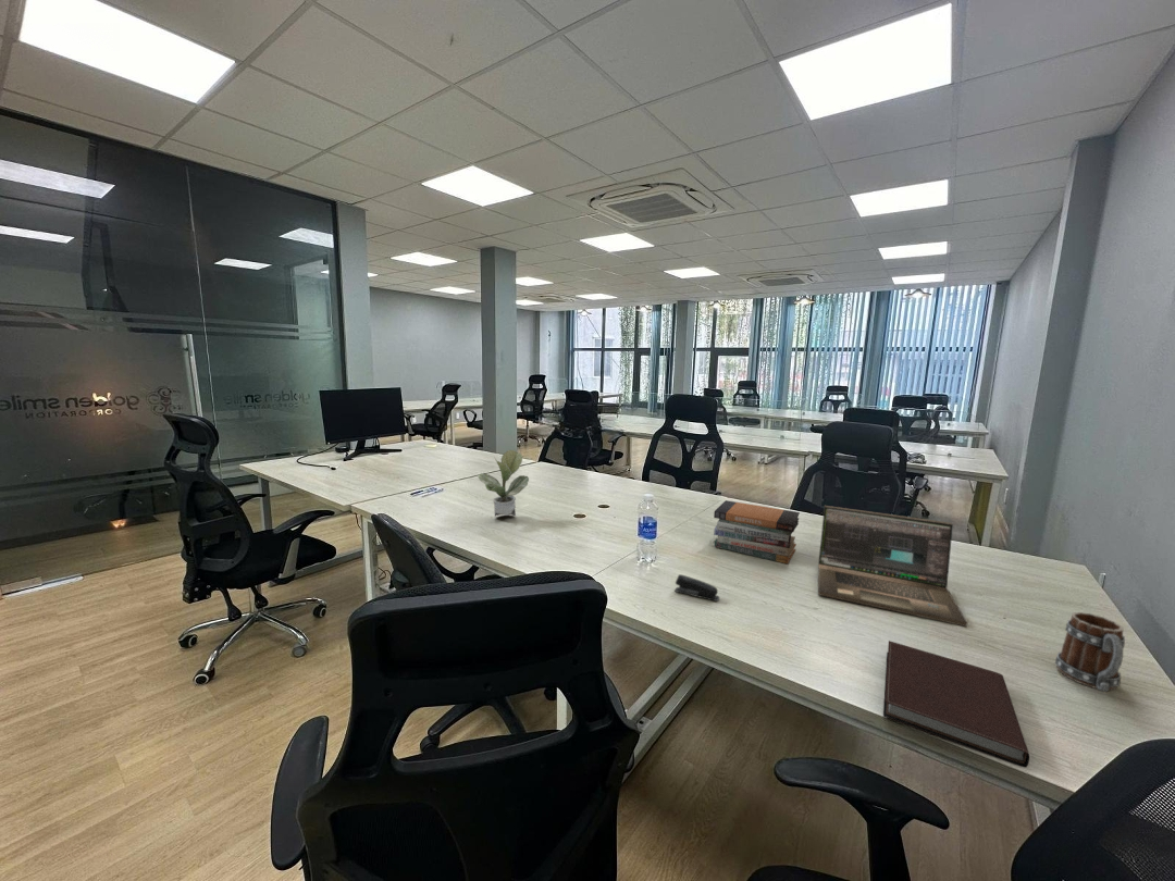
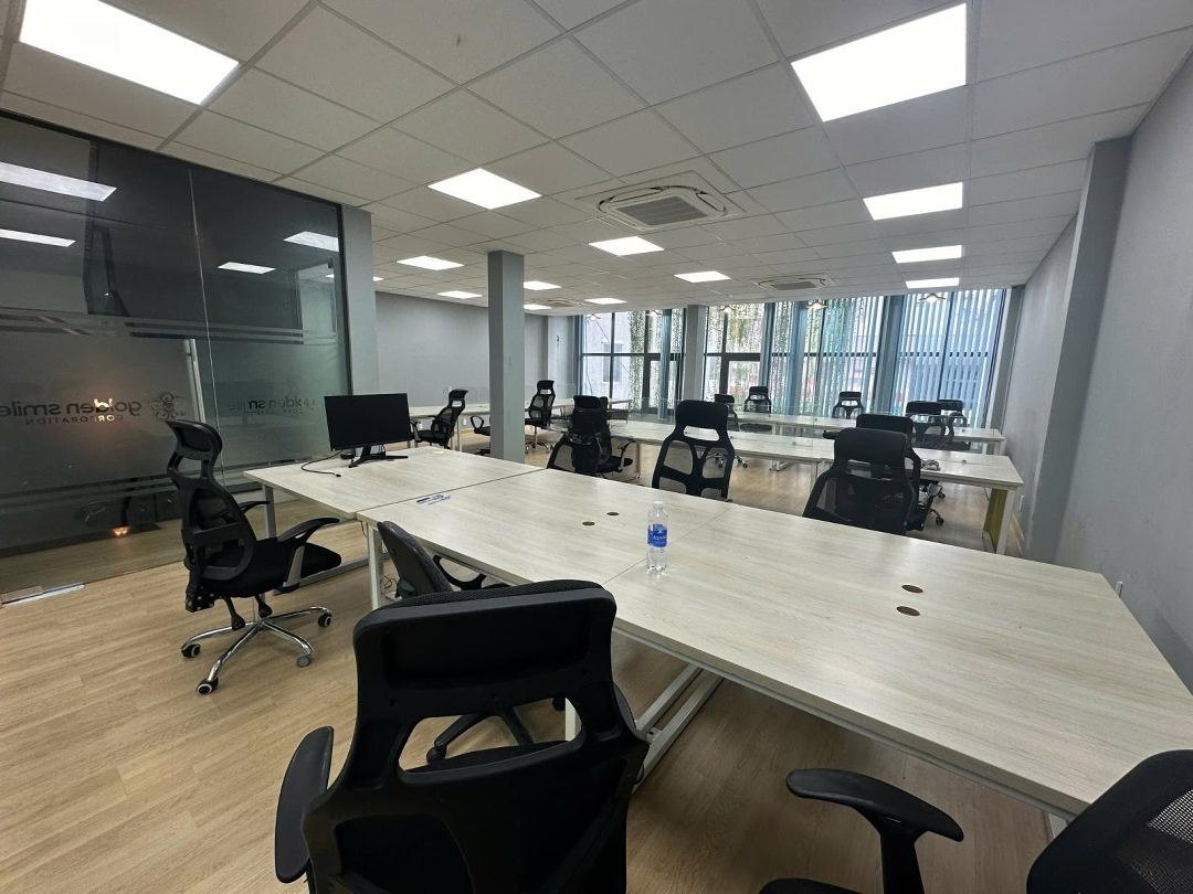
- stapler [673,573,720,603]
- laptop [817,505,968,628]
- potted plant [477,449,530,517]
- notebook [882,640,1030,768]
- book stack [713,499,801,564]
- mug [1054,611,1126,693]
